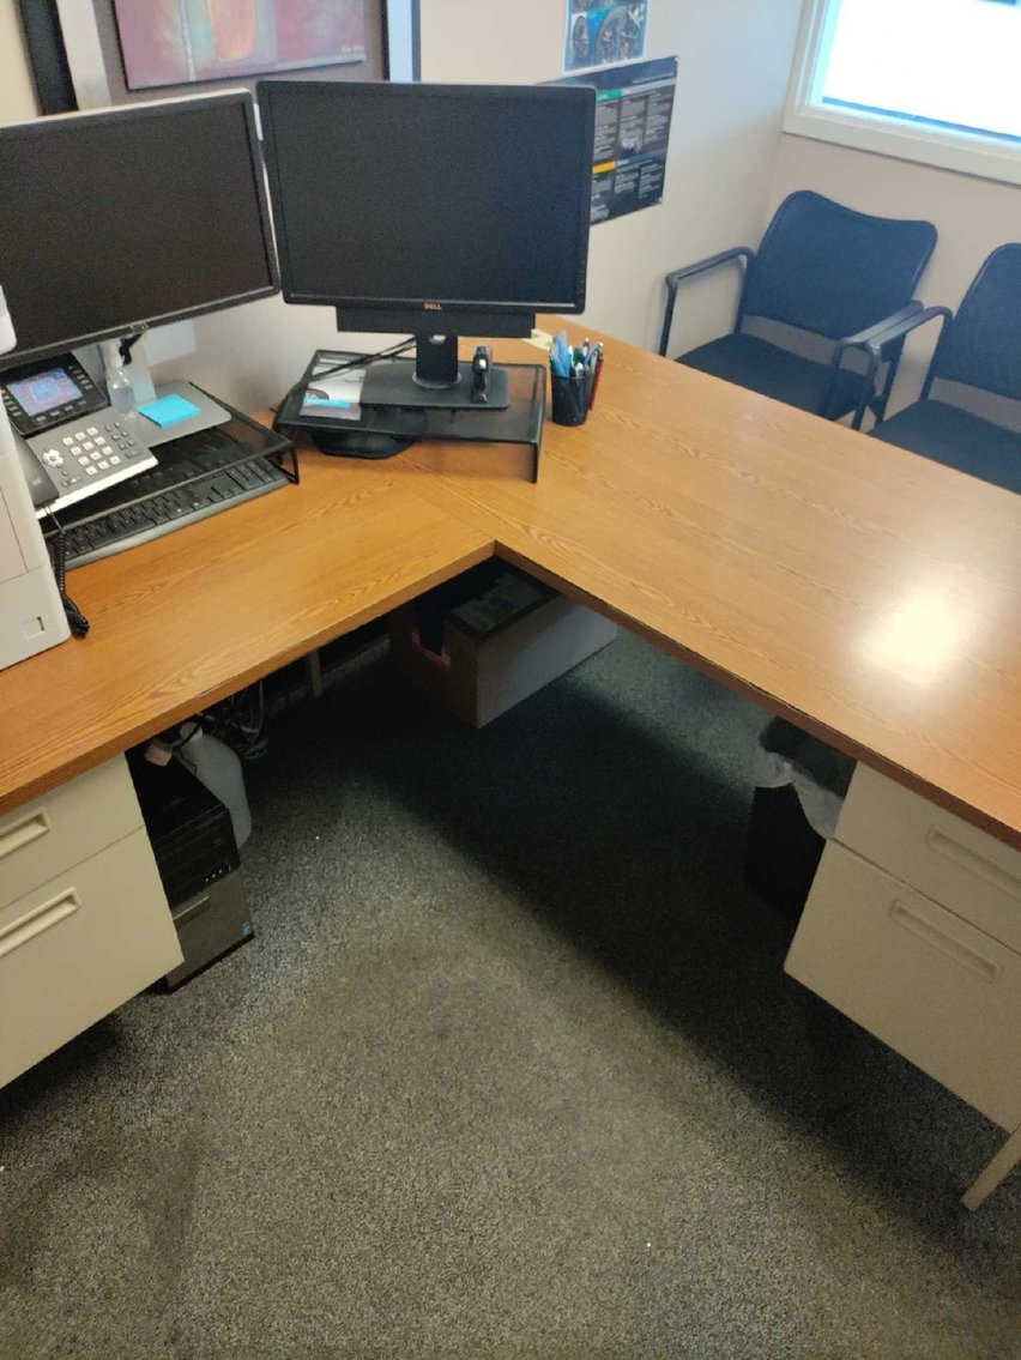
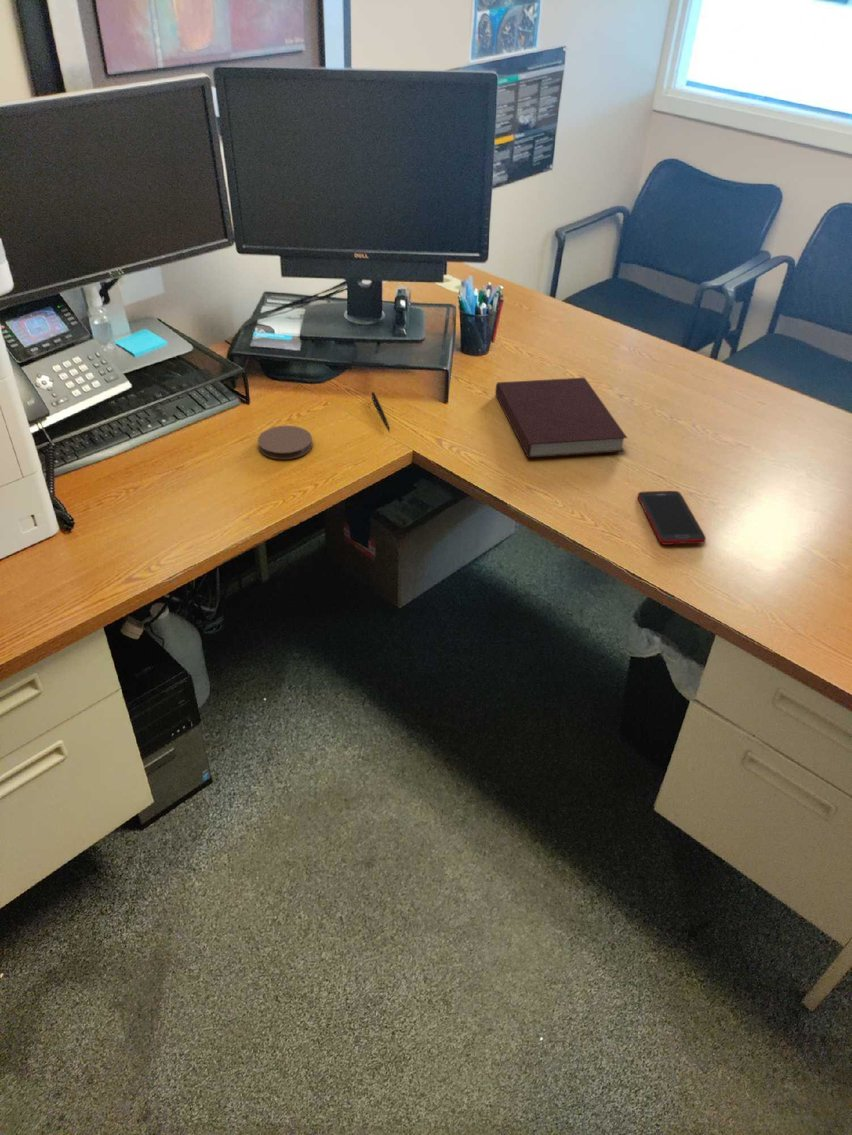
+ pen [370,391,391,431]
+ notebook [494,377,628,459]
+ cell phone [637,490,707,546]
+ coaster [257,425,313,460]
